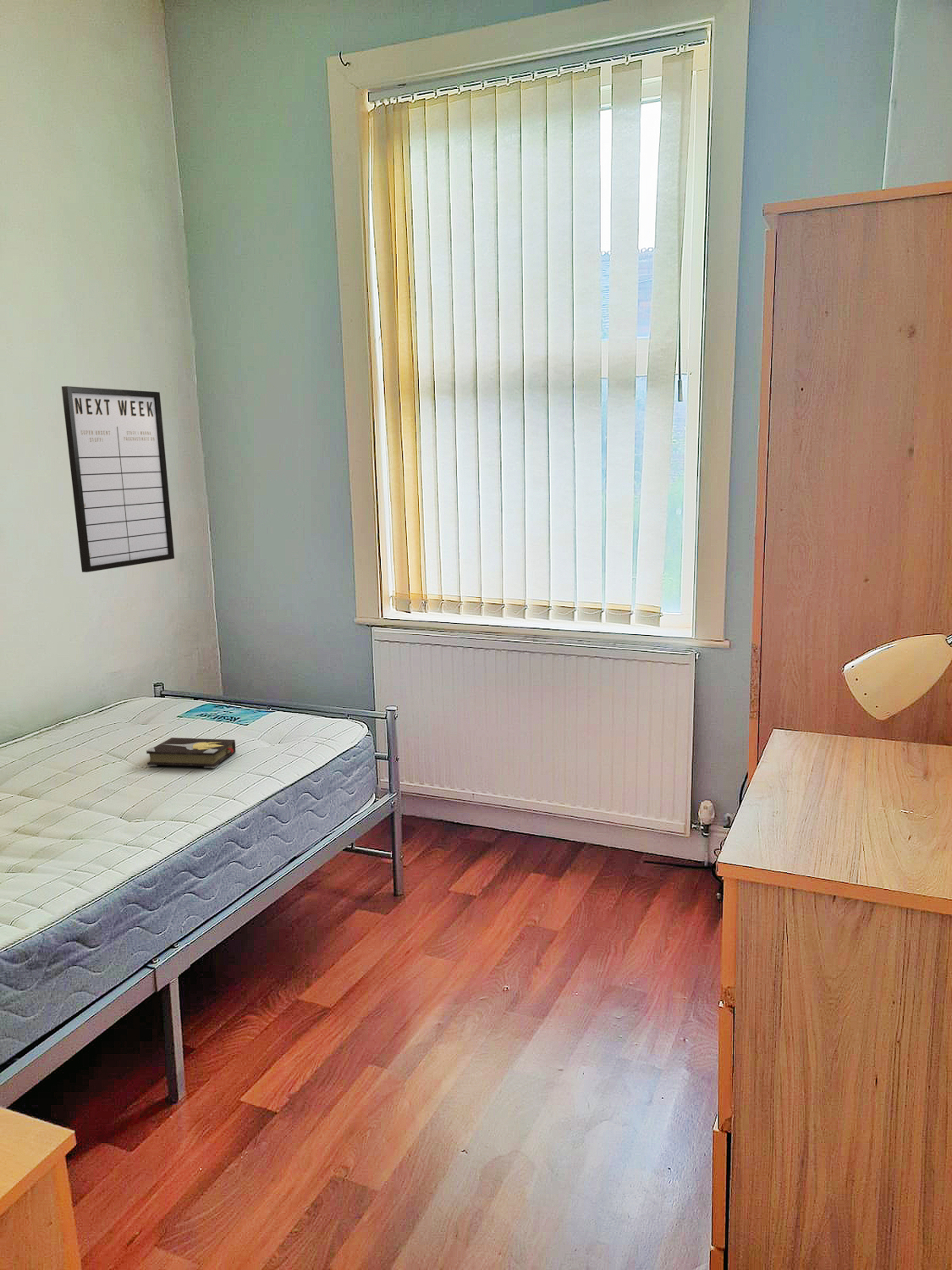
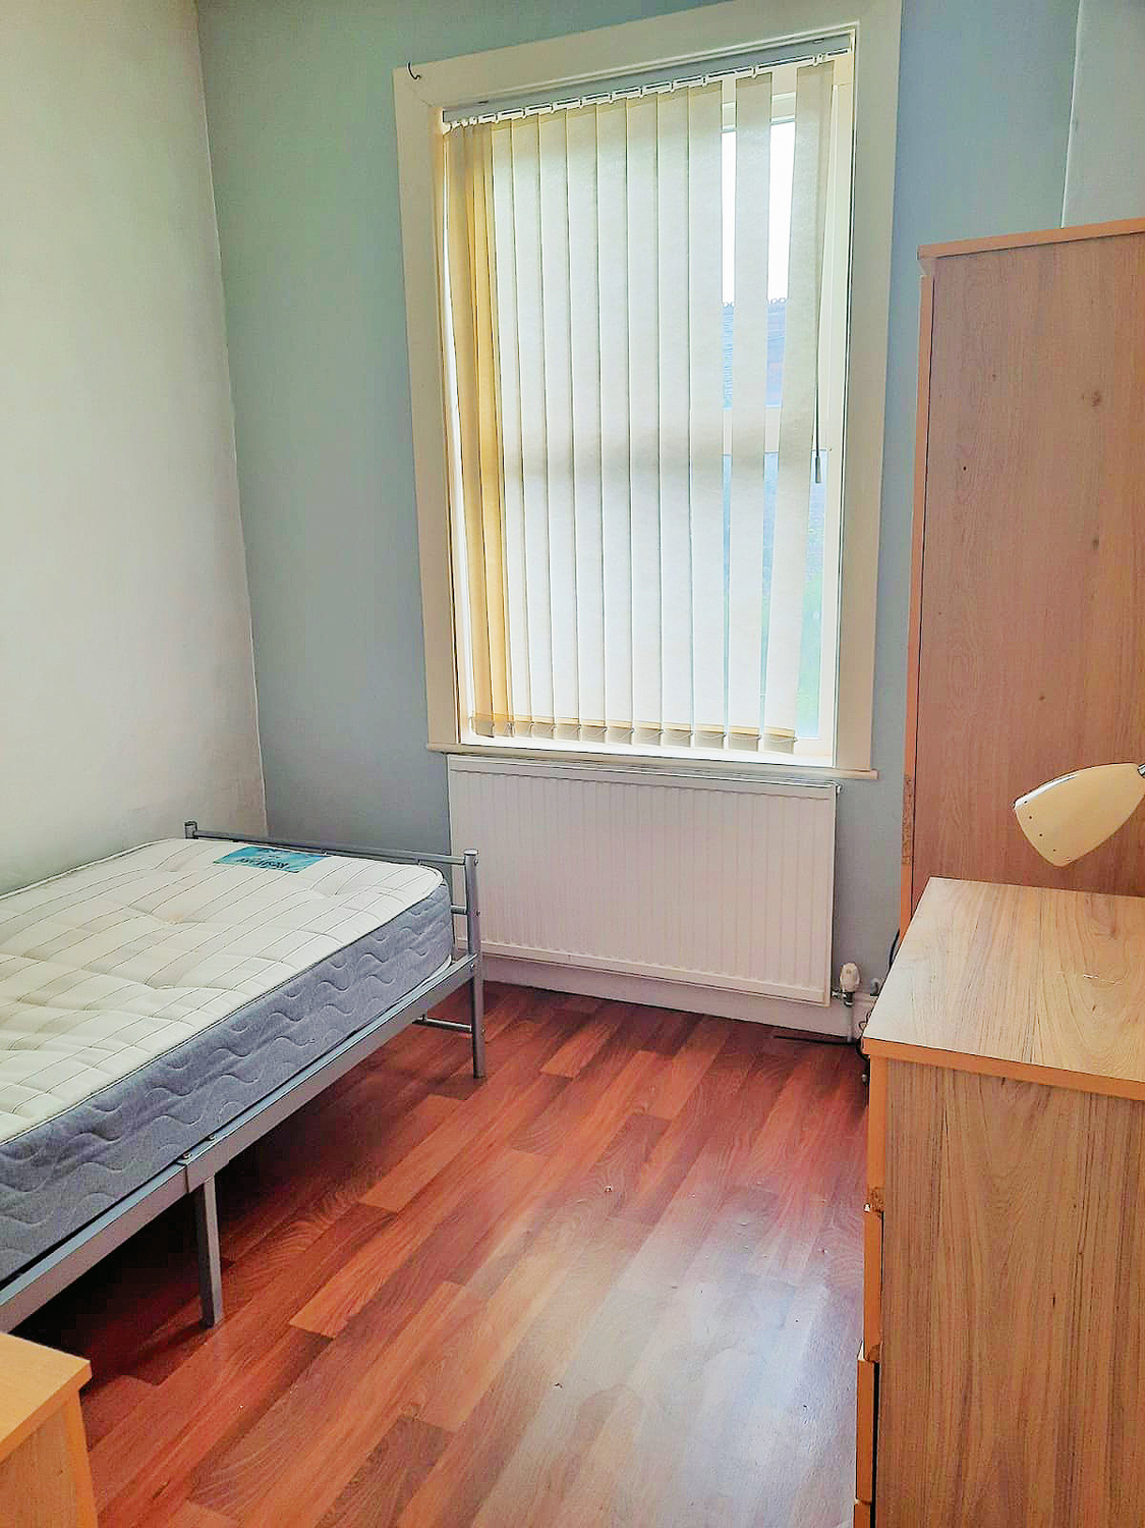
- writing board [61,385,175,573]
- hardback book [146,737,236,769]
